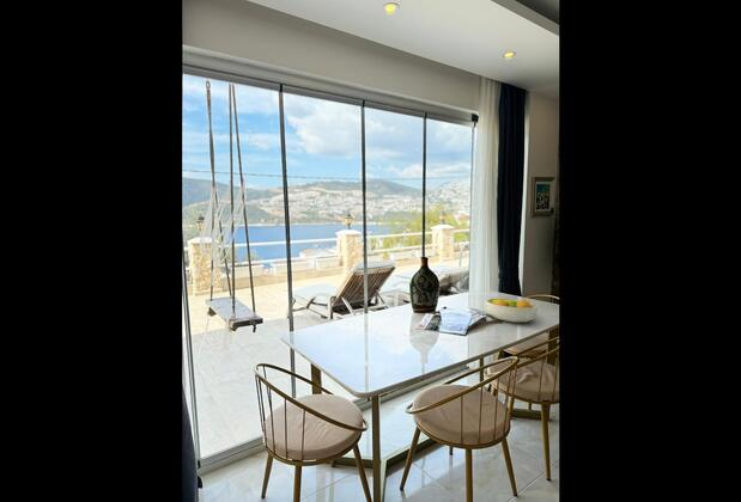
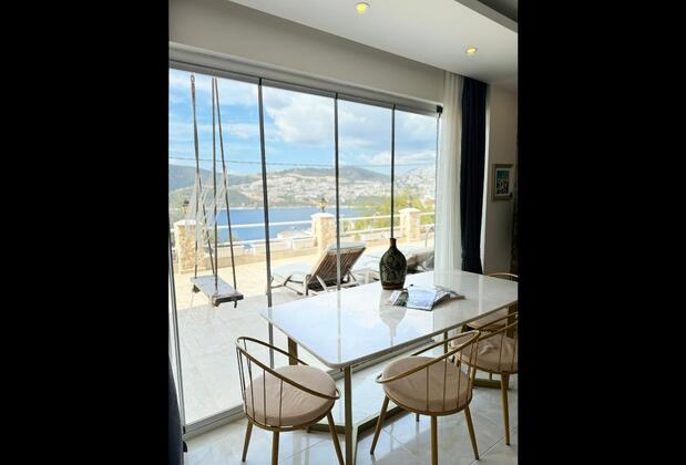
- fruit bowl [484,298,539,324]
